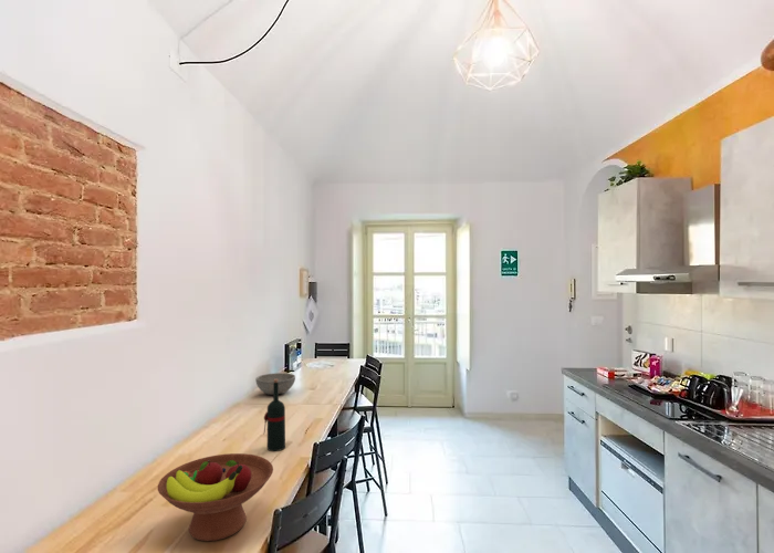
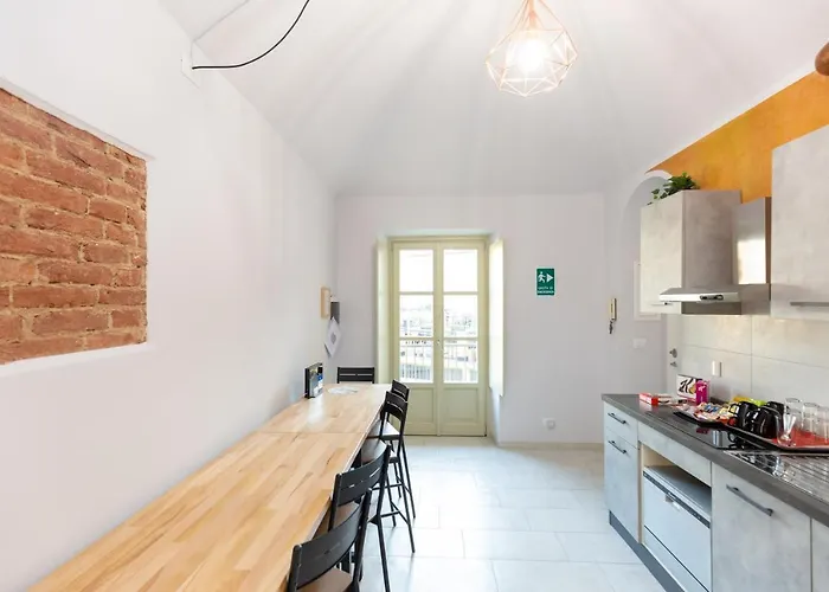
- fruit bowl [157,452,274,542]
- bowl [254,372,296,396]
- wine bottle [263,379,286,452]
